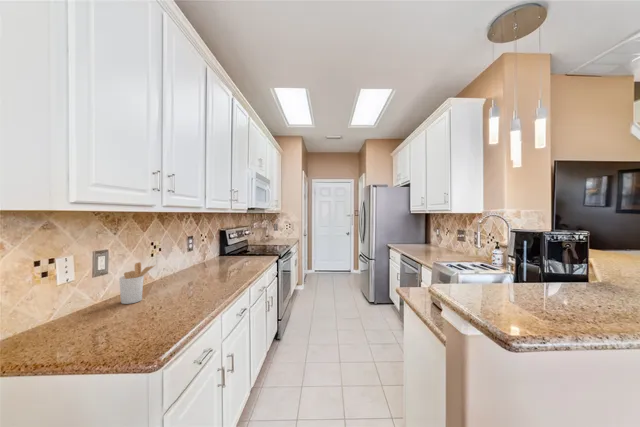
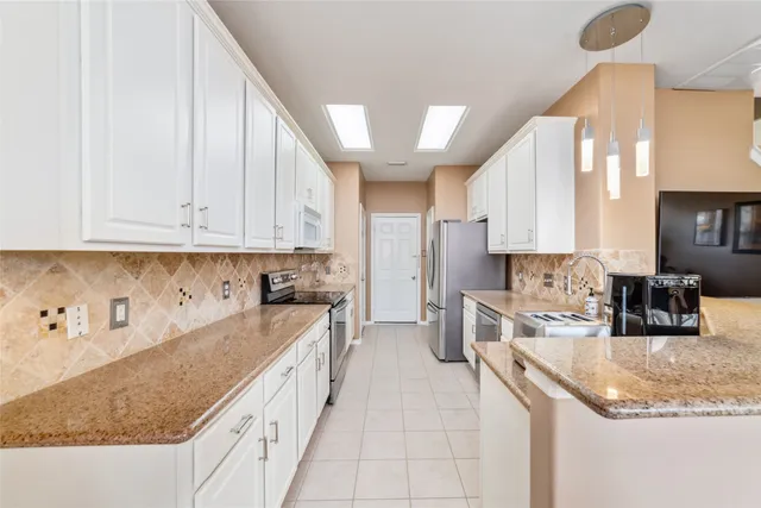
- utensil holder [118,261,156,305]
